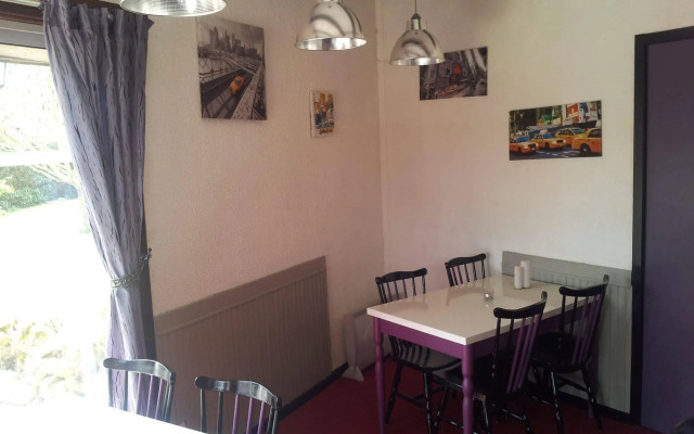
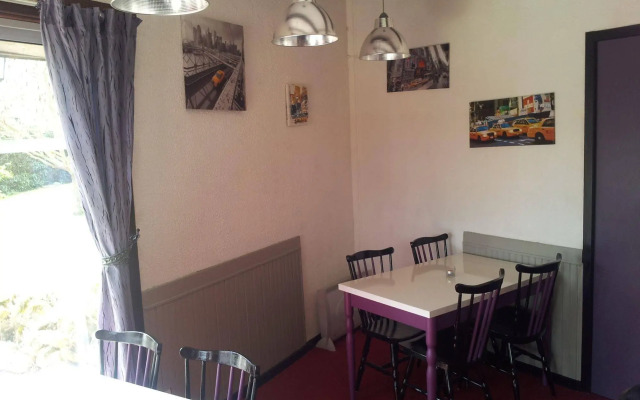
- candle [512,257,531,290]
